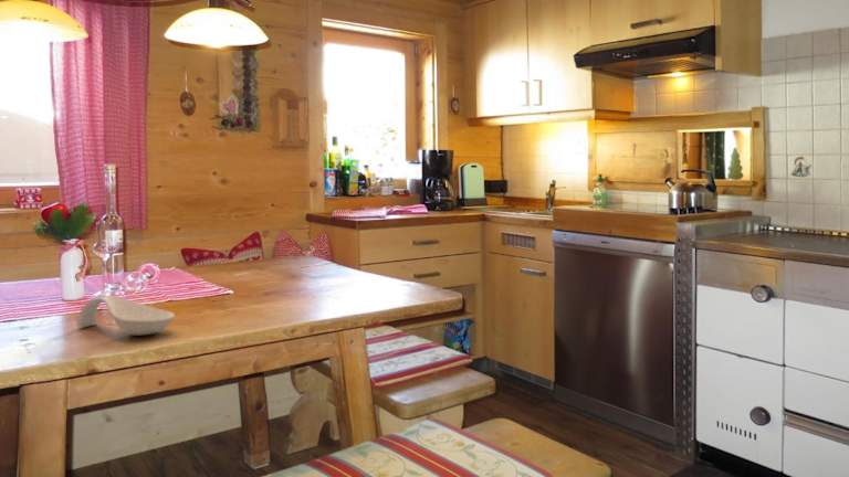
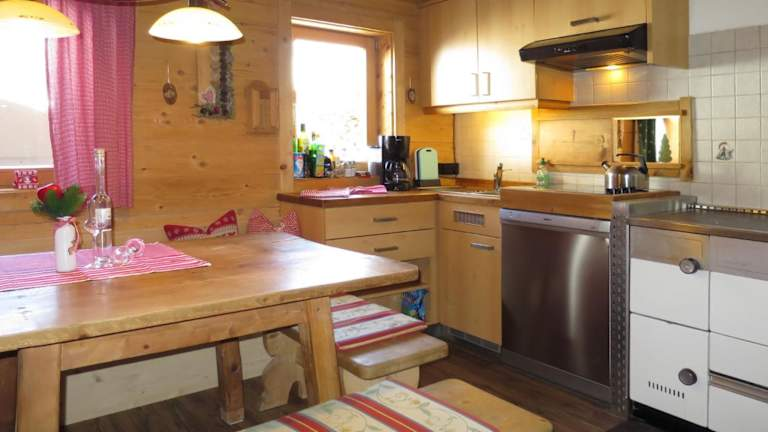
- spoon rest [76,295,176,336]
